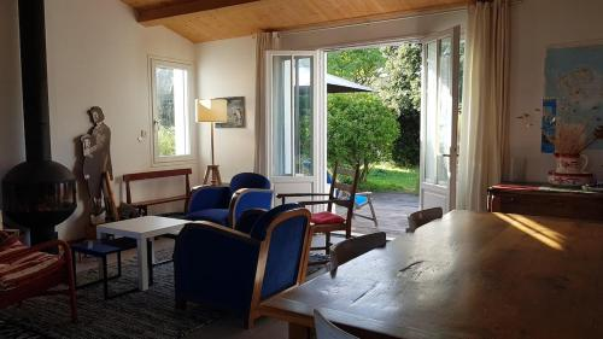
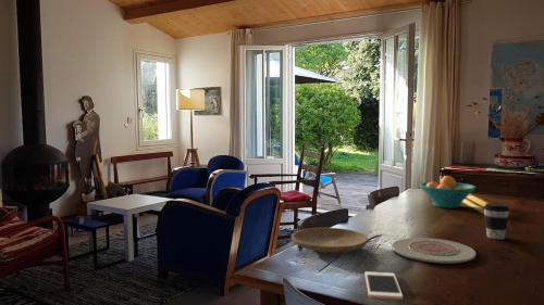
+ cell phone [363,270,404,301]
+ coffee cup [482,202,511,240]
+ plate [290,227,369,255]
+ fruit bowl [418,175,478,209]
+ plate [391,237,477,264]
